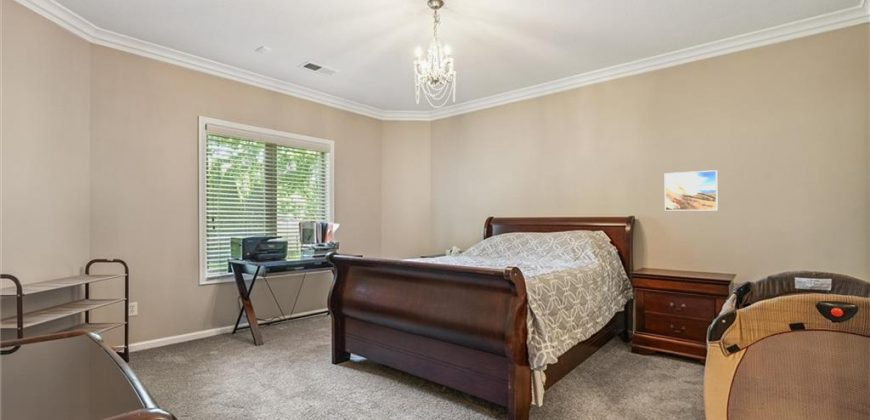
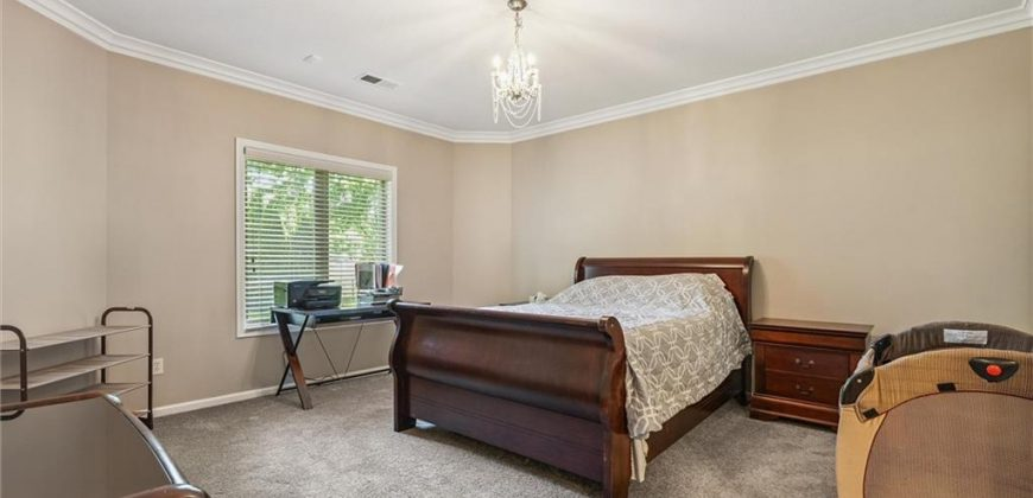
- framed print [664,169,719,212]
